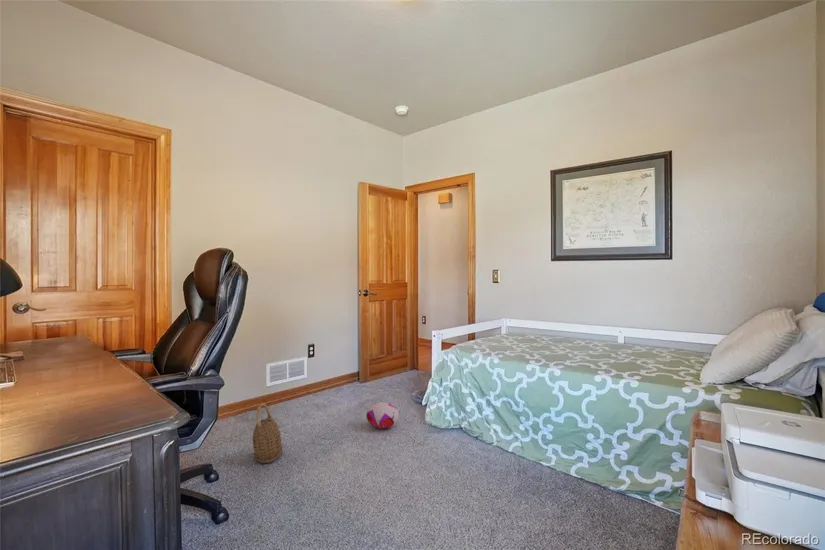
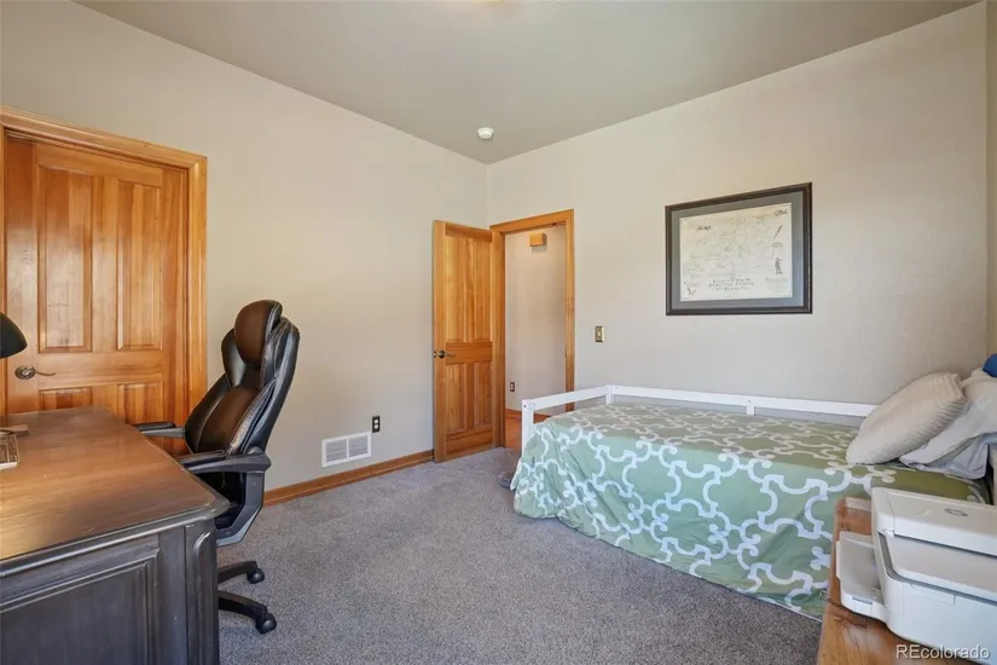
- basket [252,403,284,464]
- plush toy [365,401,400,430]
